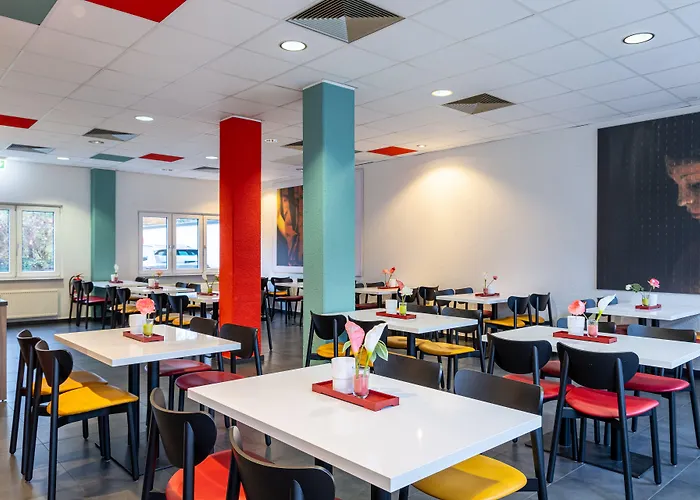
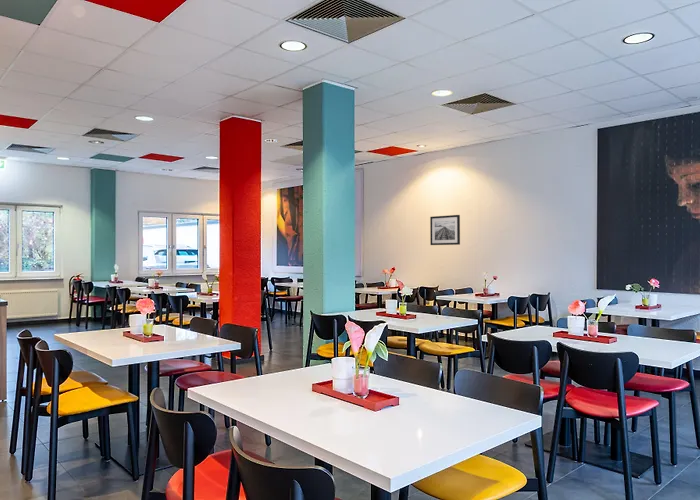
+ wall art [429,214,461,246]
